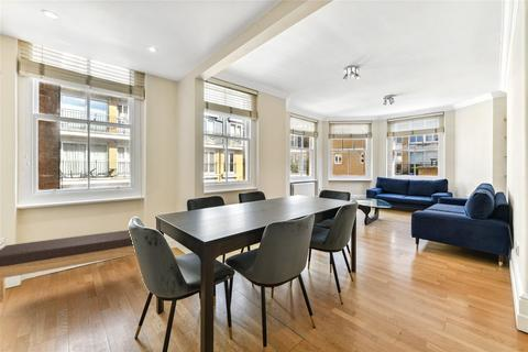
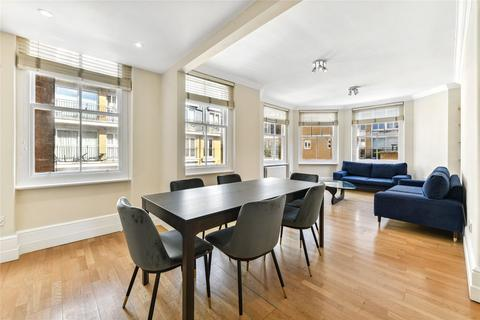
- bench [0,229,136,304]
